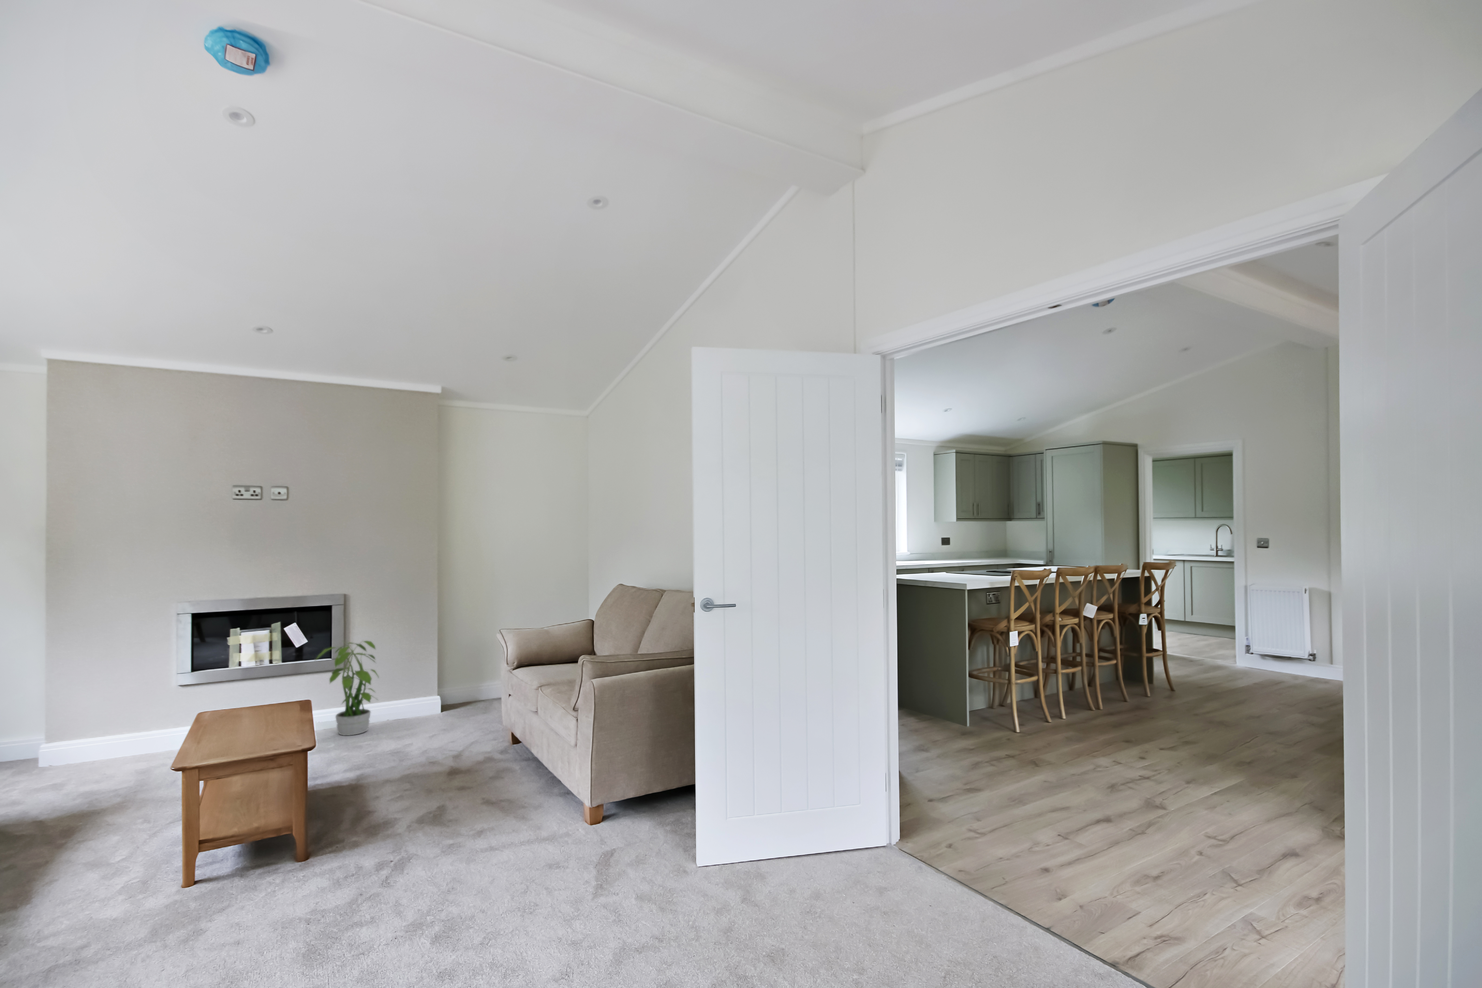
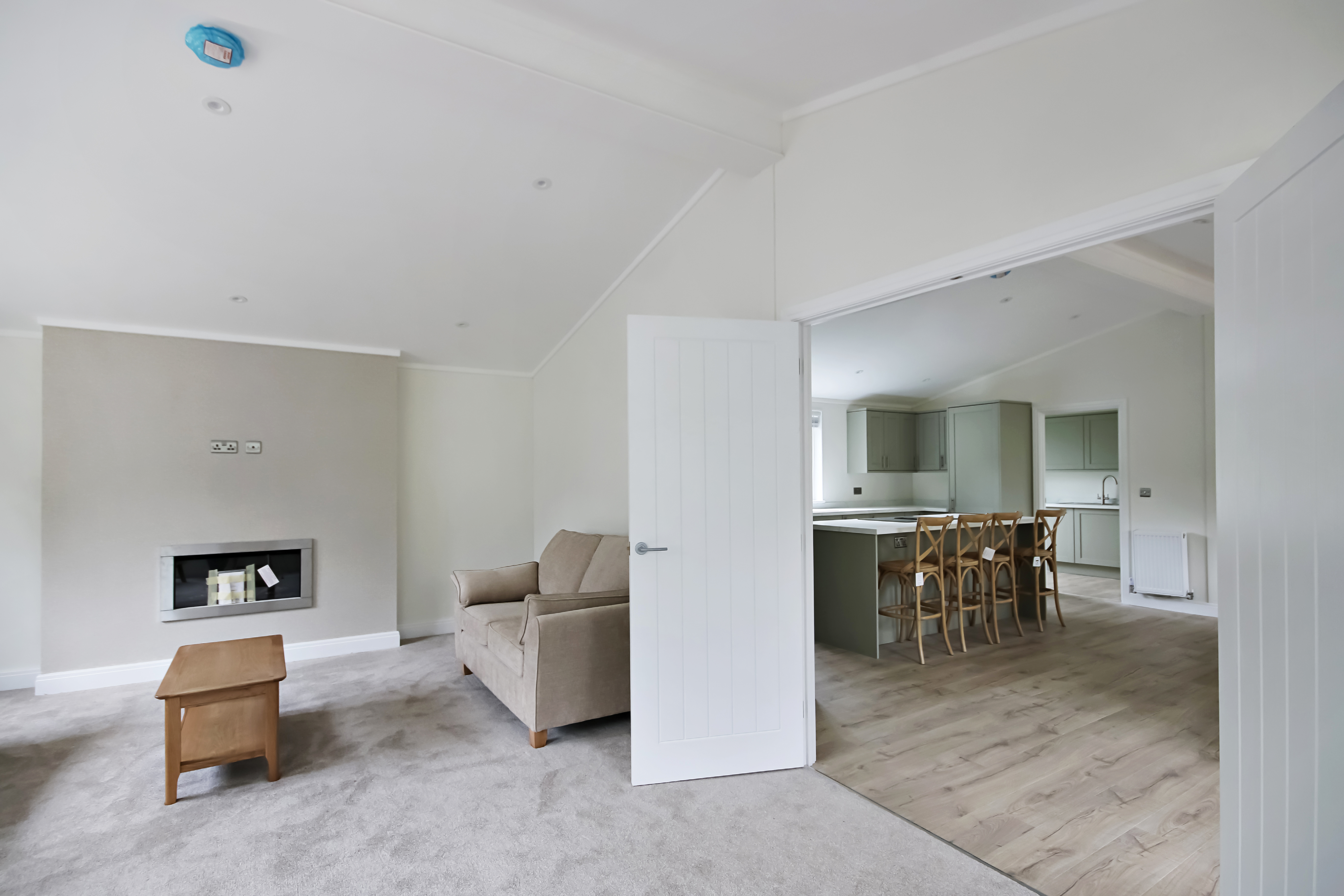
- potted plant [313,638,379,735]
